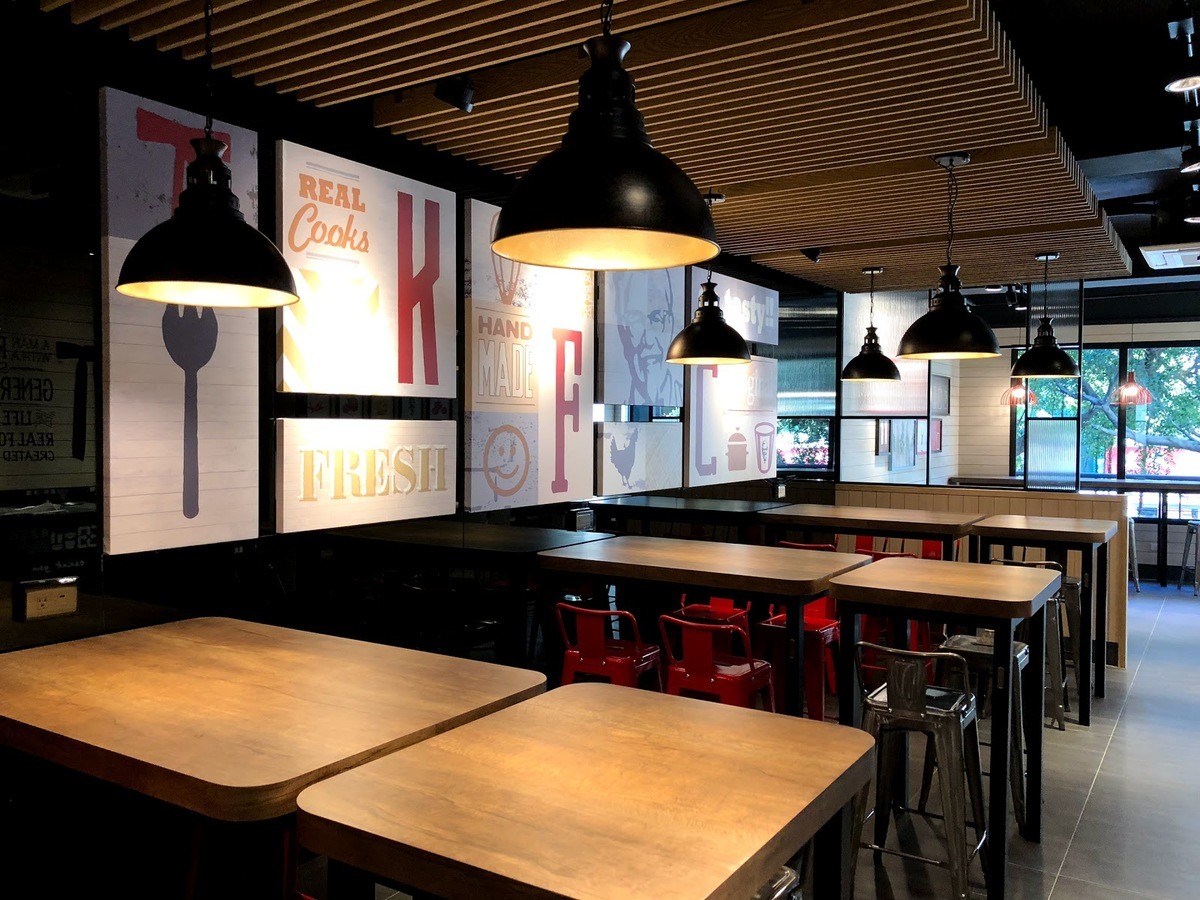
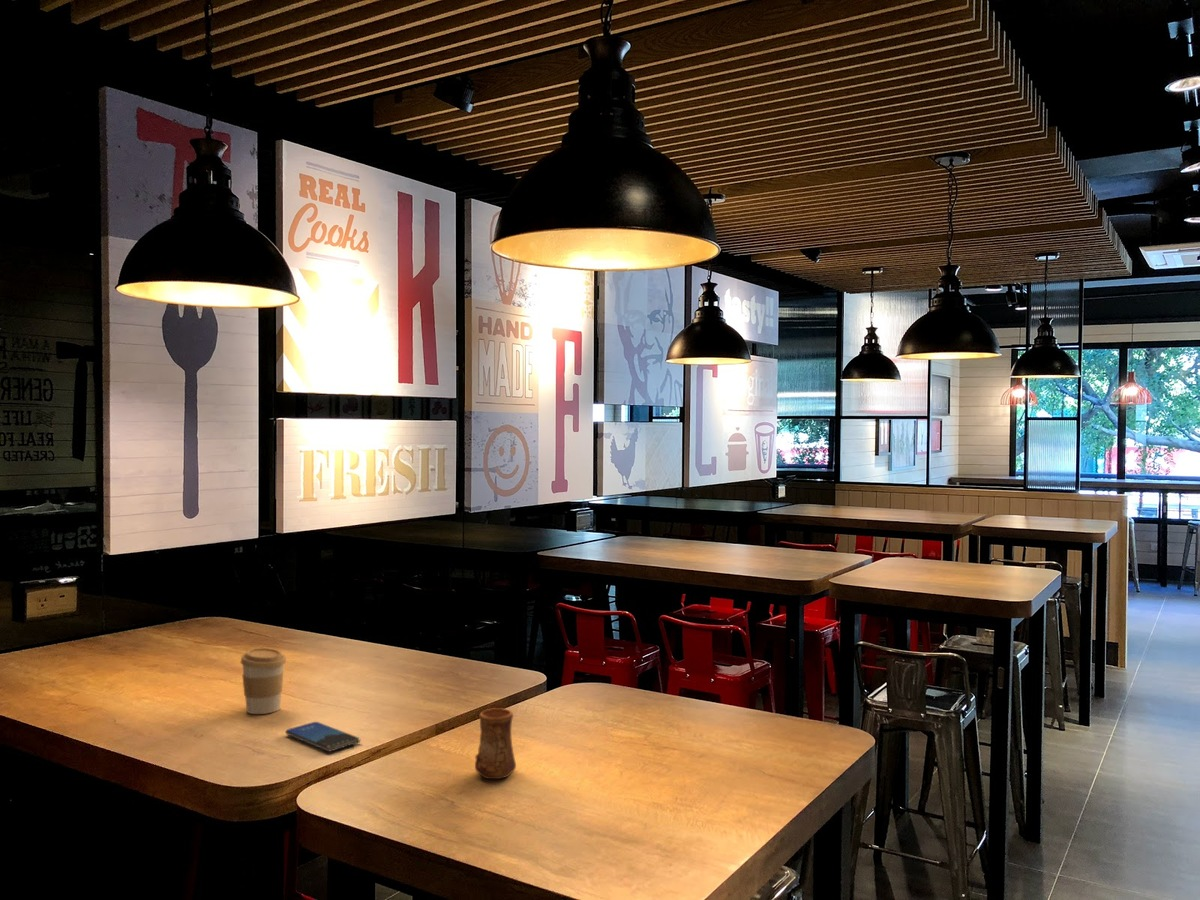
+ smartphone [284,721,362,752]
+ coffee cup [240,647,287,715]
+ cup [474,707,517,780]
